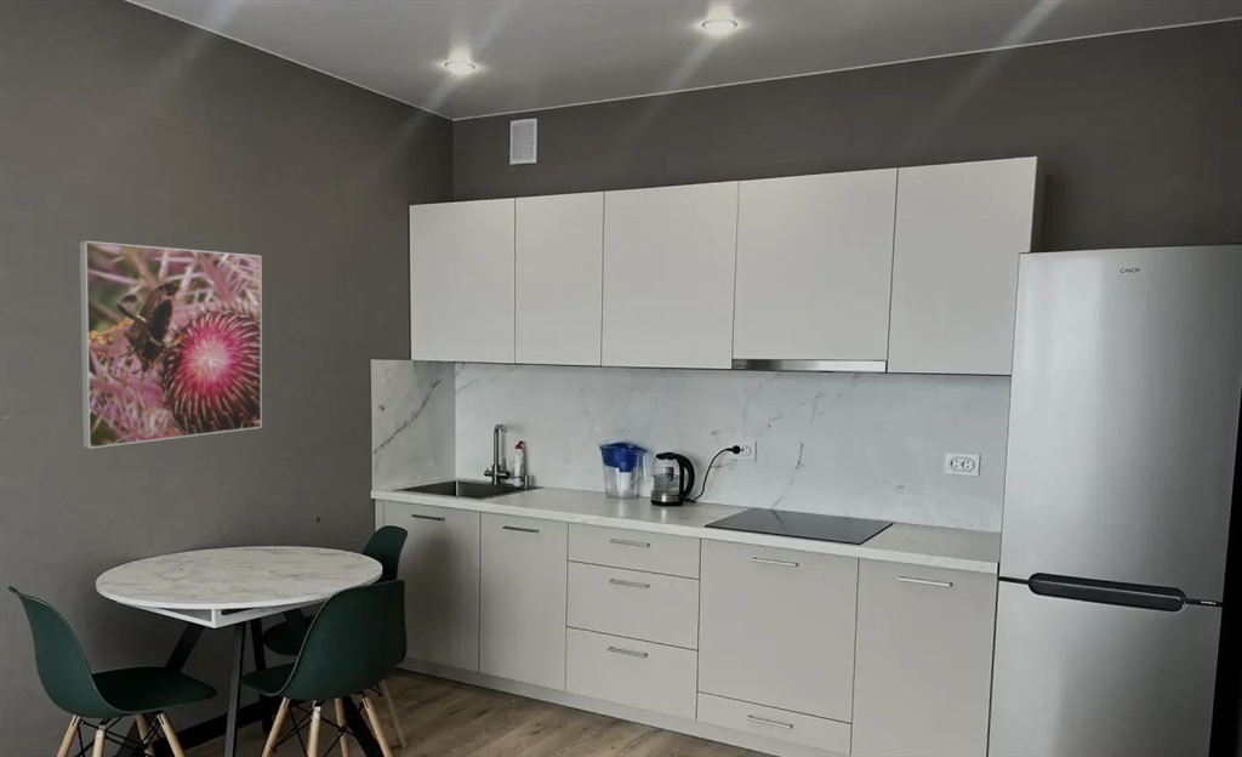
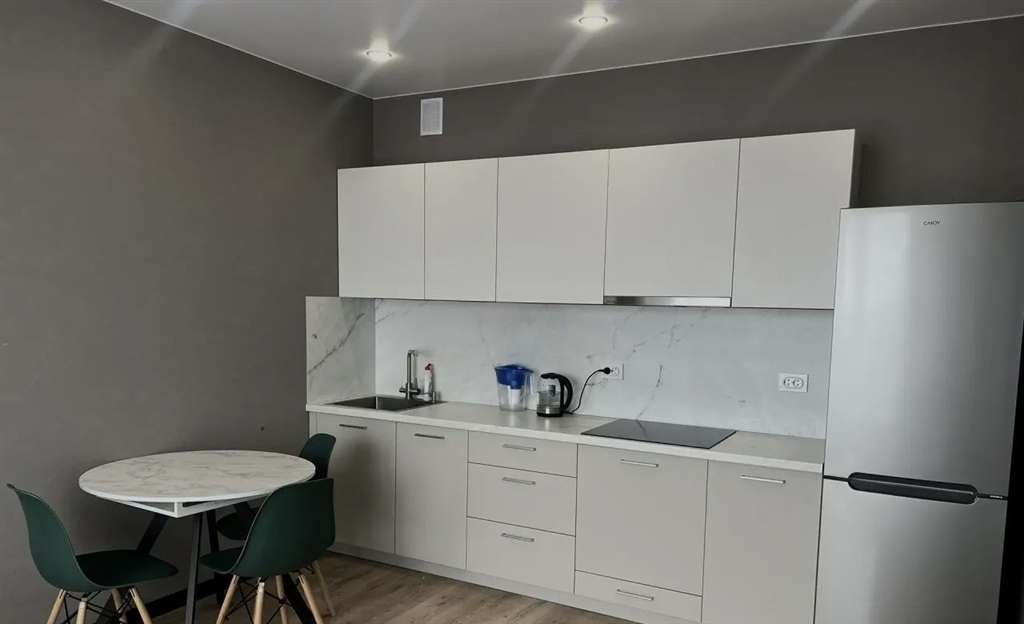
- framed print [79,240,263,450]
